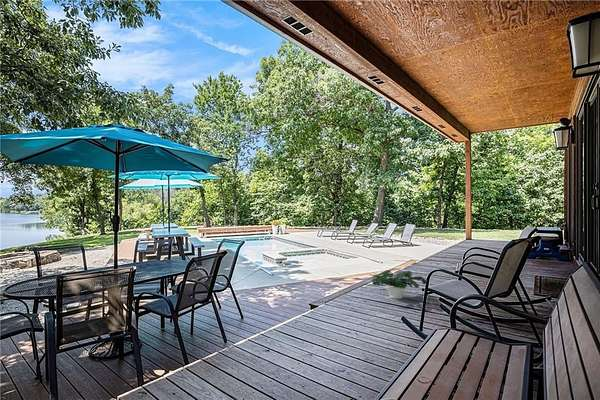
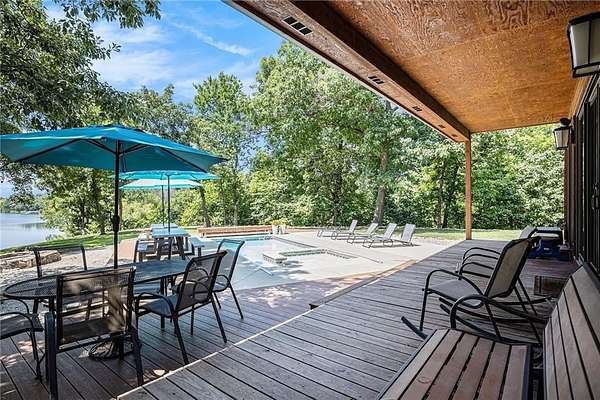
- potted plant [371,269,427,300]
